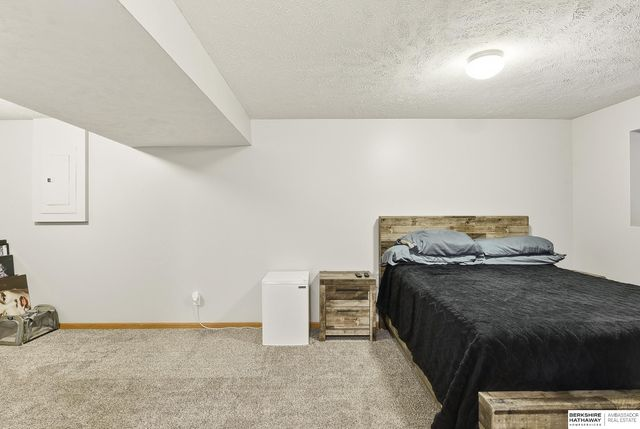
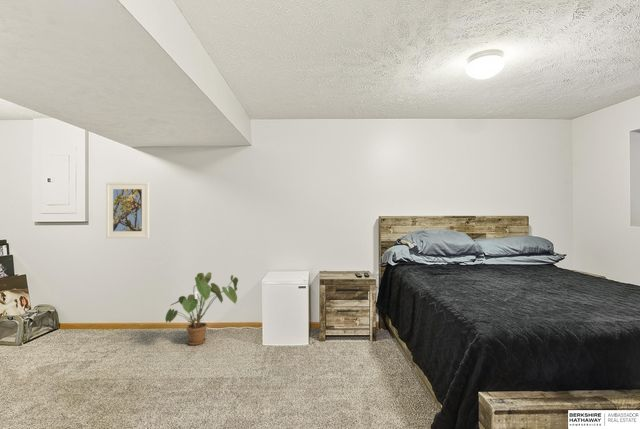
+ house plant [164,271,239,346]
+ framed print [105,181,150,239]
